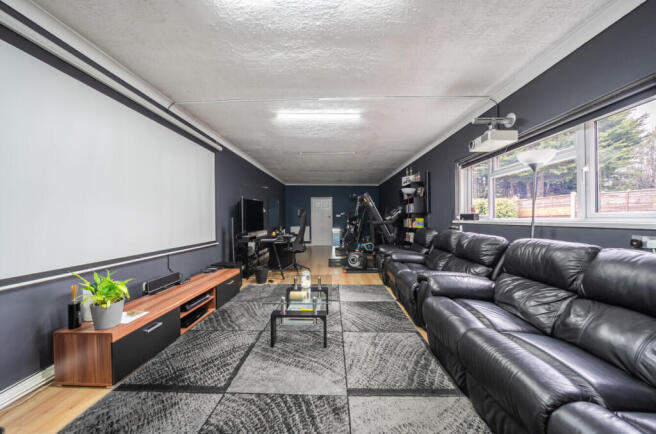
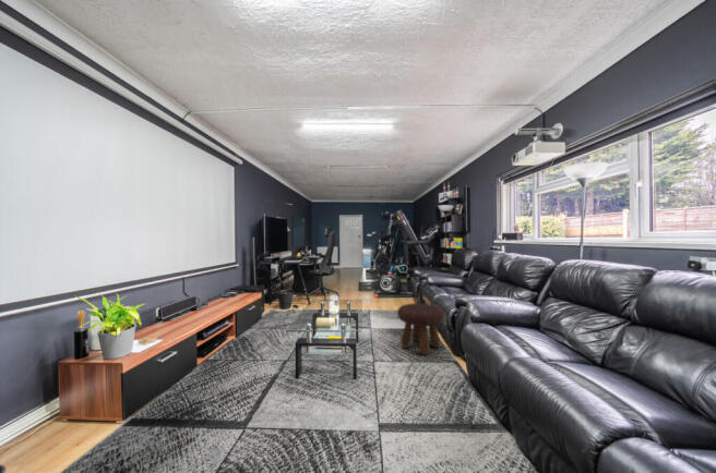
+ footstool [396,302,444,356]
